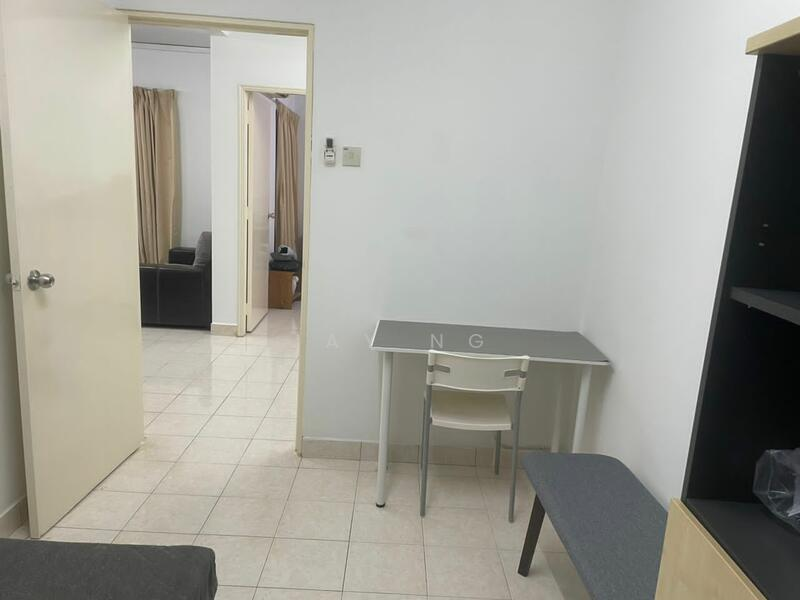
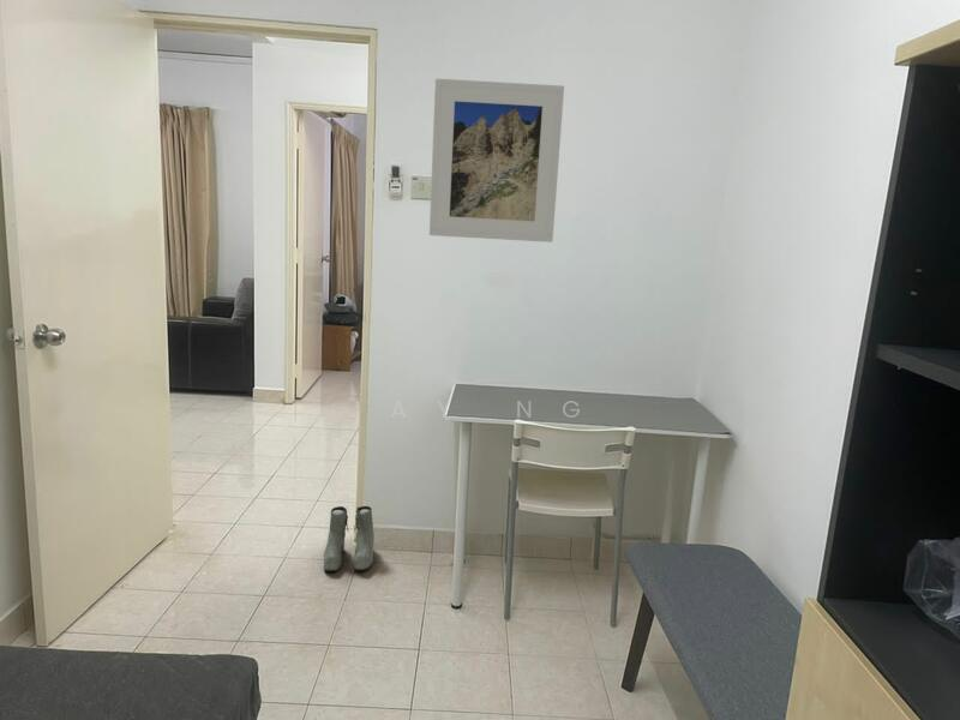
+ boots [323,505,376,572]
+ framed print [428,78,565,244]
